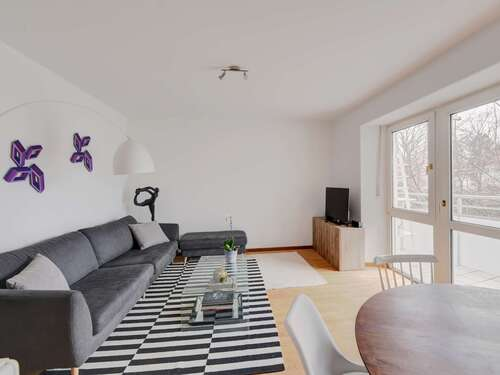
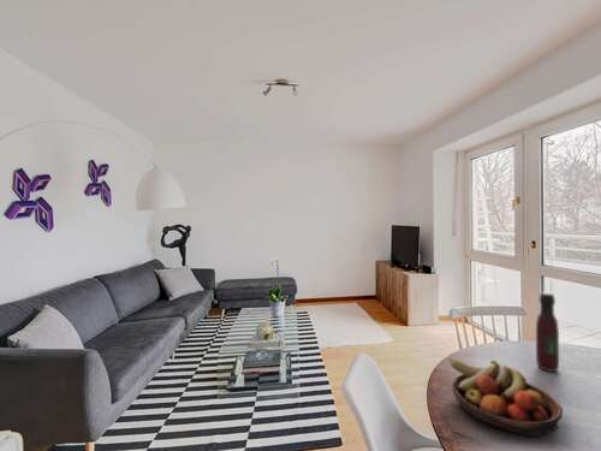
+ wine bottle [535,291,560,373]
+ fruit bowl [448,357,564,438]
